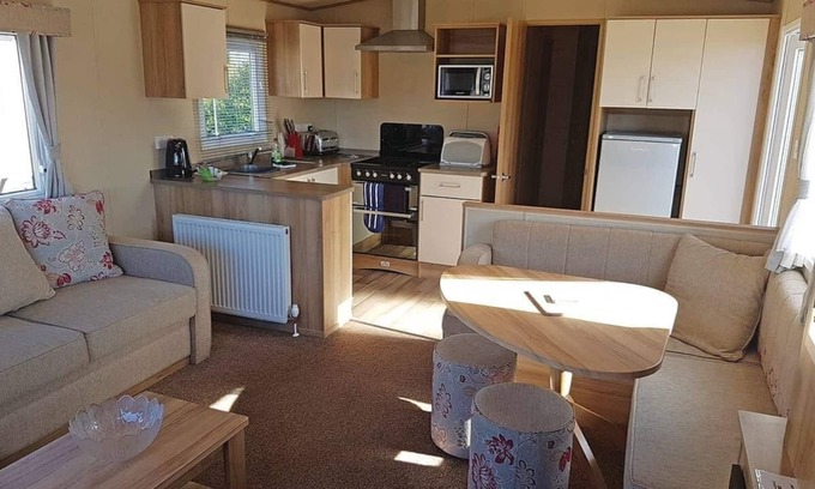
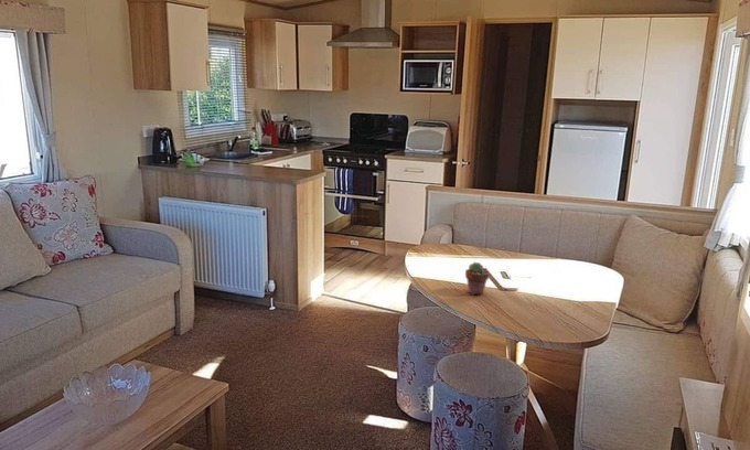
+ potted succulent [464,261,491,296]
